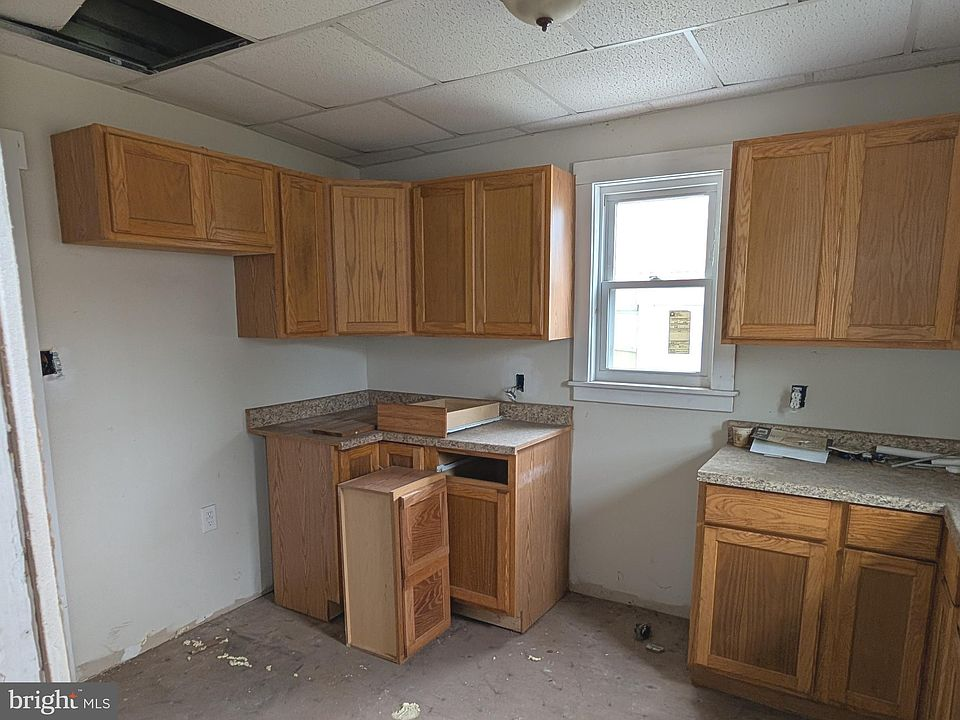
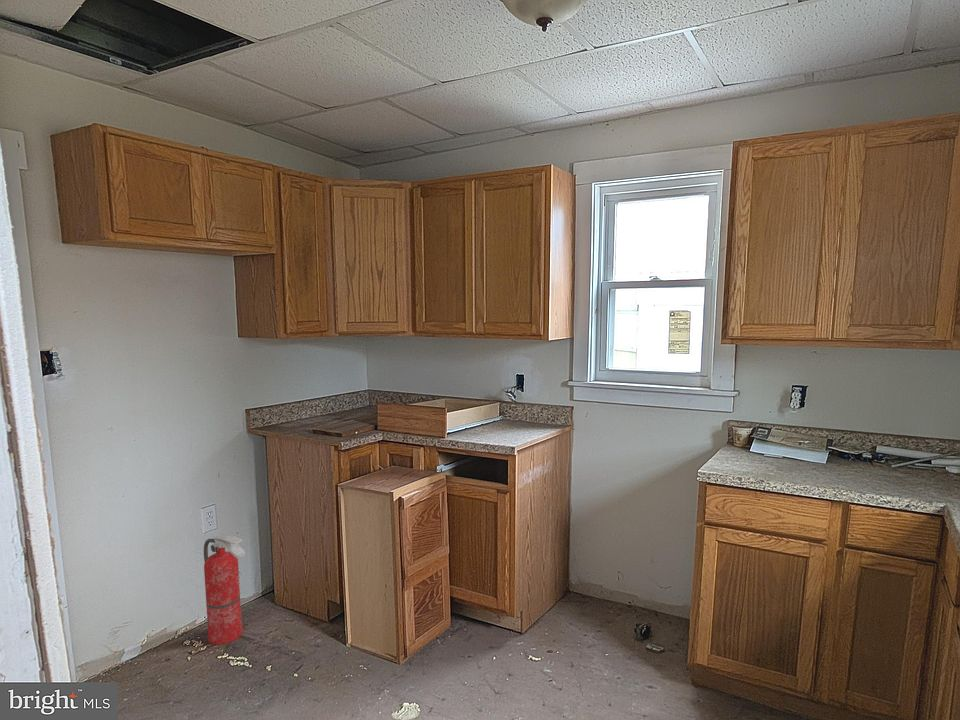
+ fire extinguisher [203,534,246,645]
